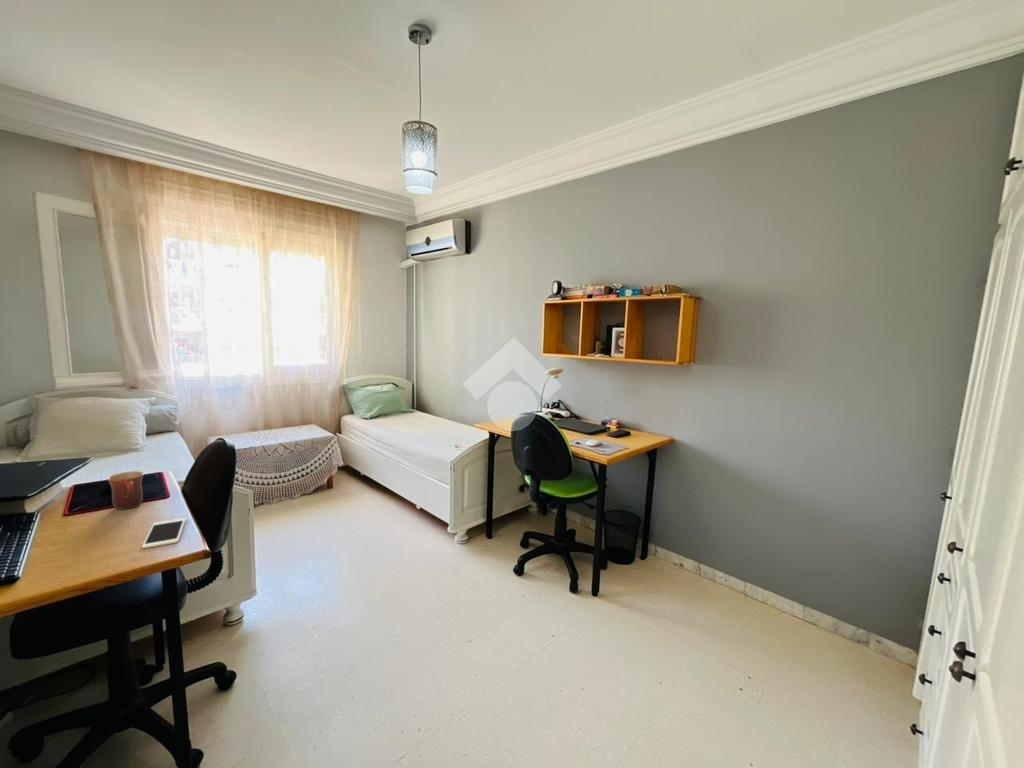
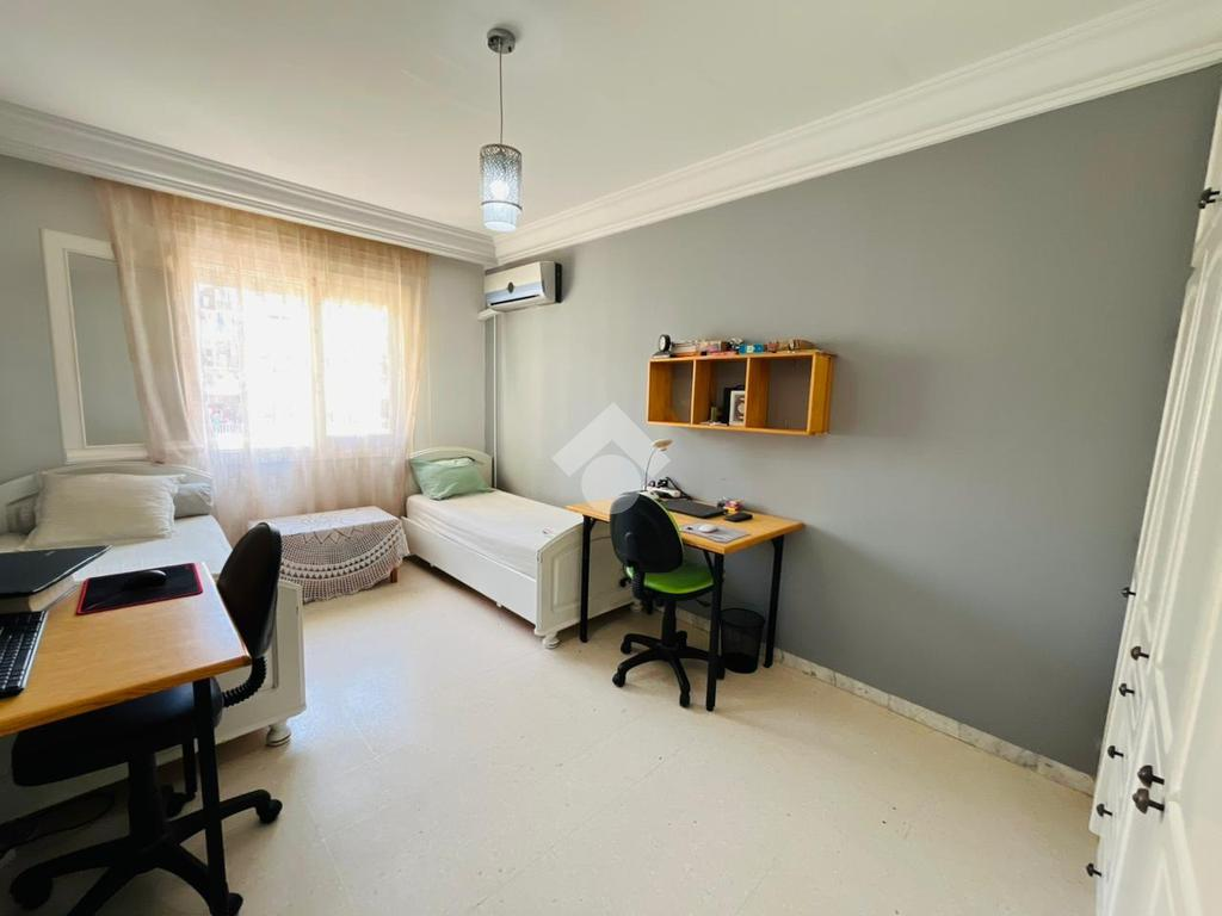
- mug [107,470,145,510]
- cell phone [141,517,187,549]
